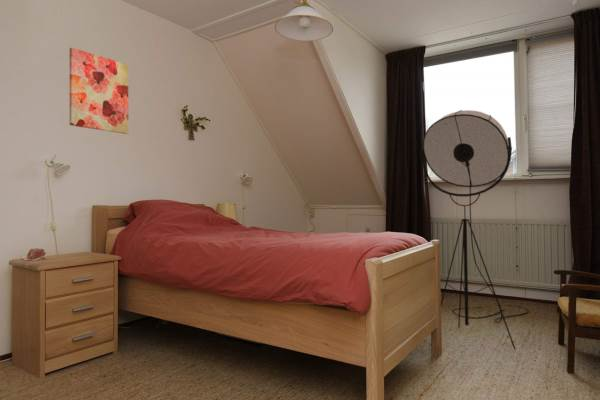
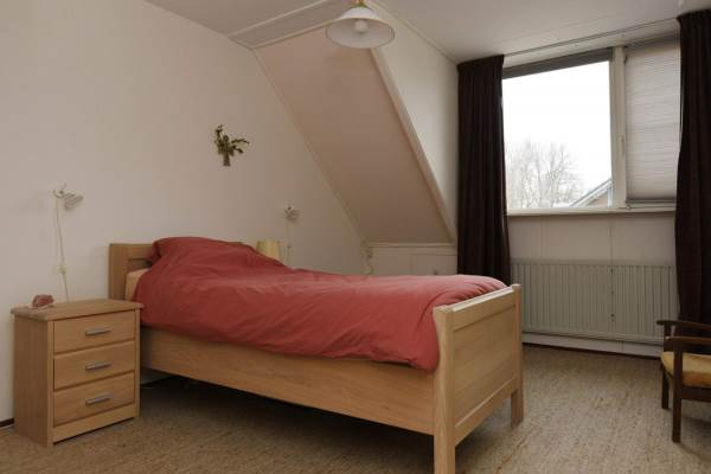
- floor lamp [421,109,530,350]
- wall art [69,47,129,135]
